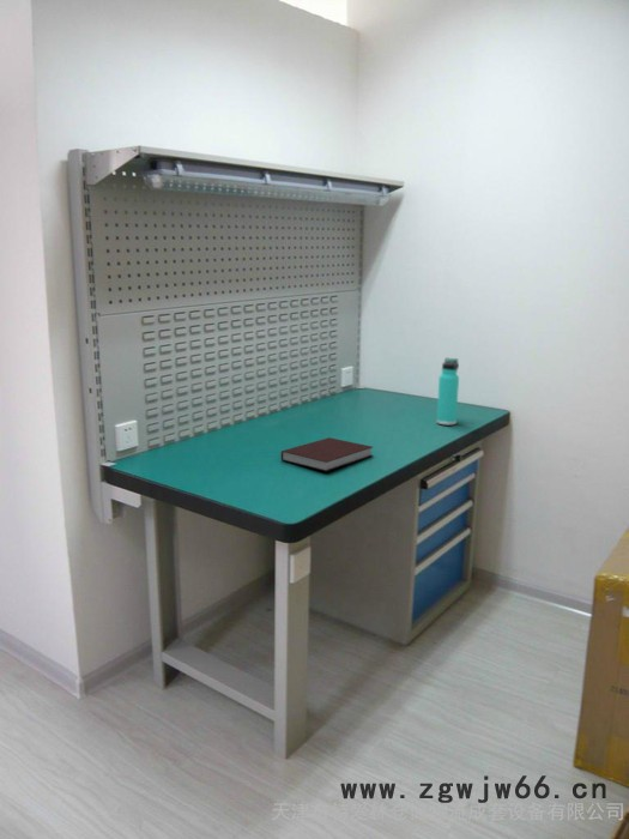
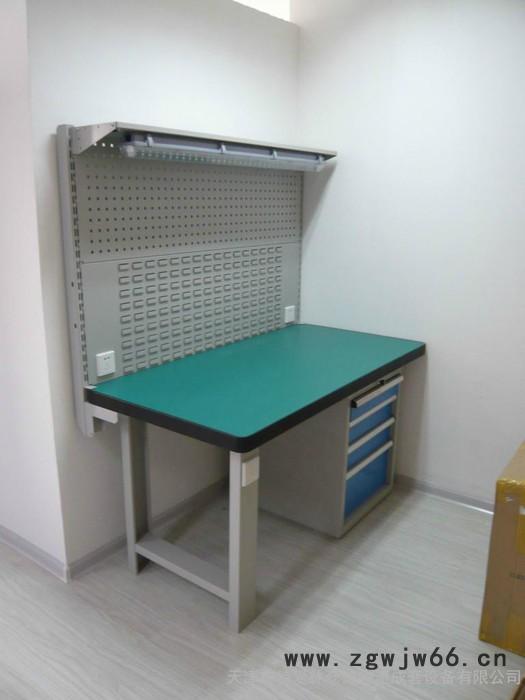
- thermos bottle [435,357,460,425]
- notebook [280,436,374,472]
